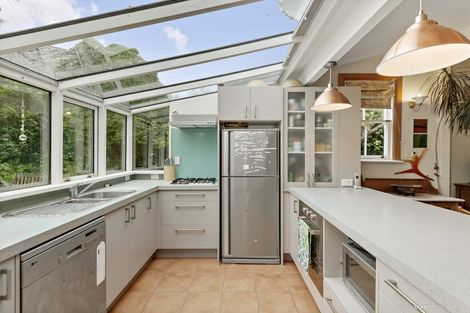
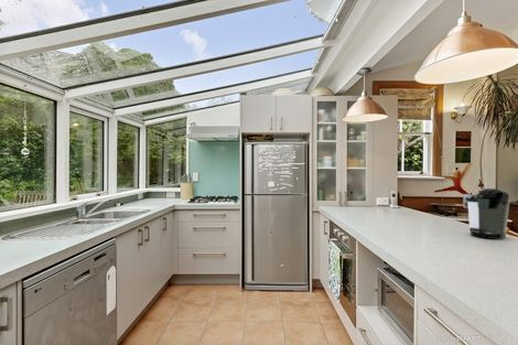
+ coffee maker [463,187,510,240]
